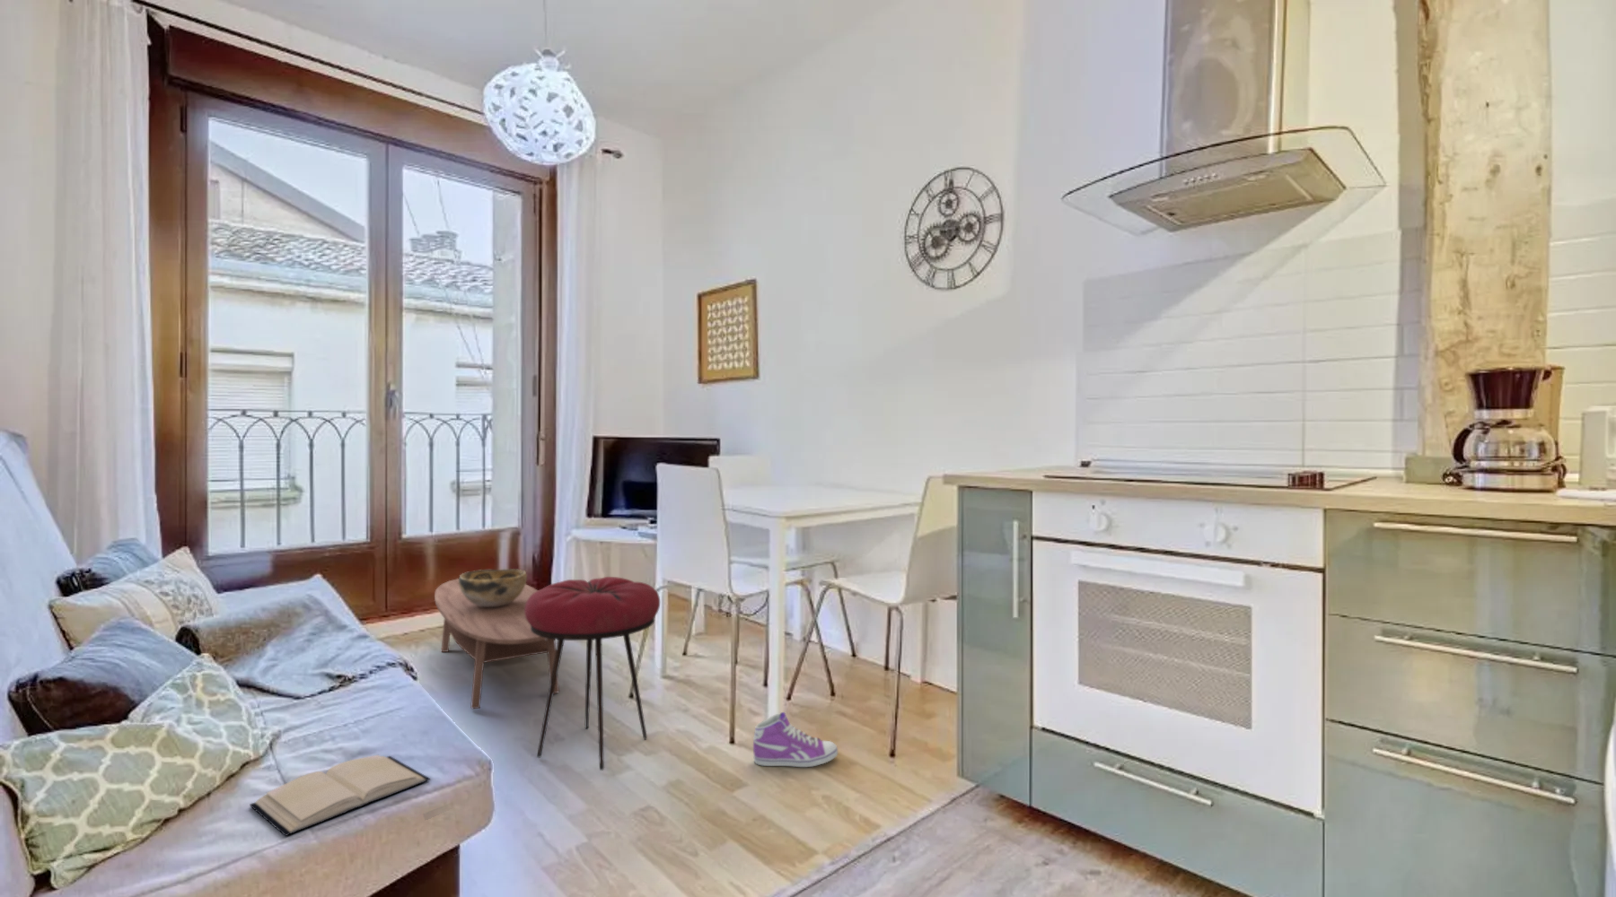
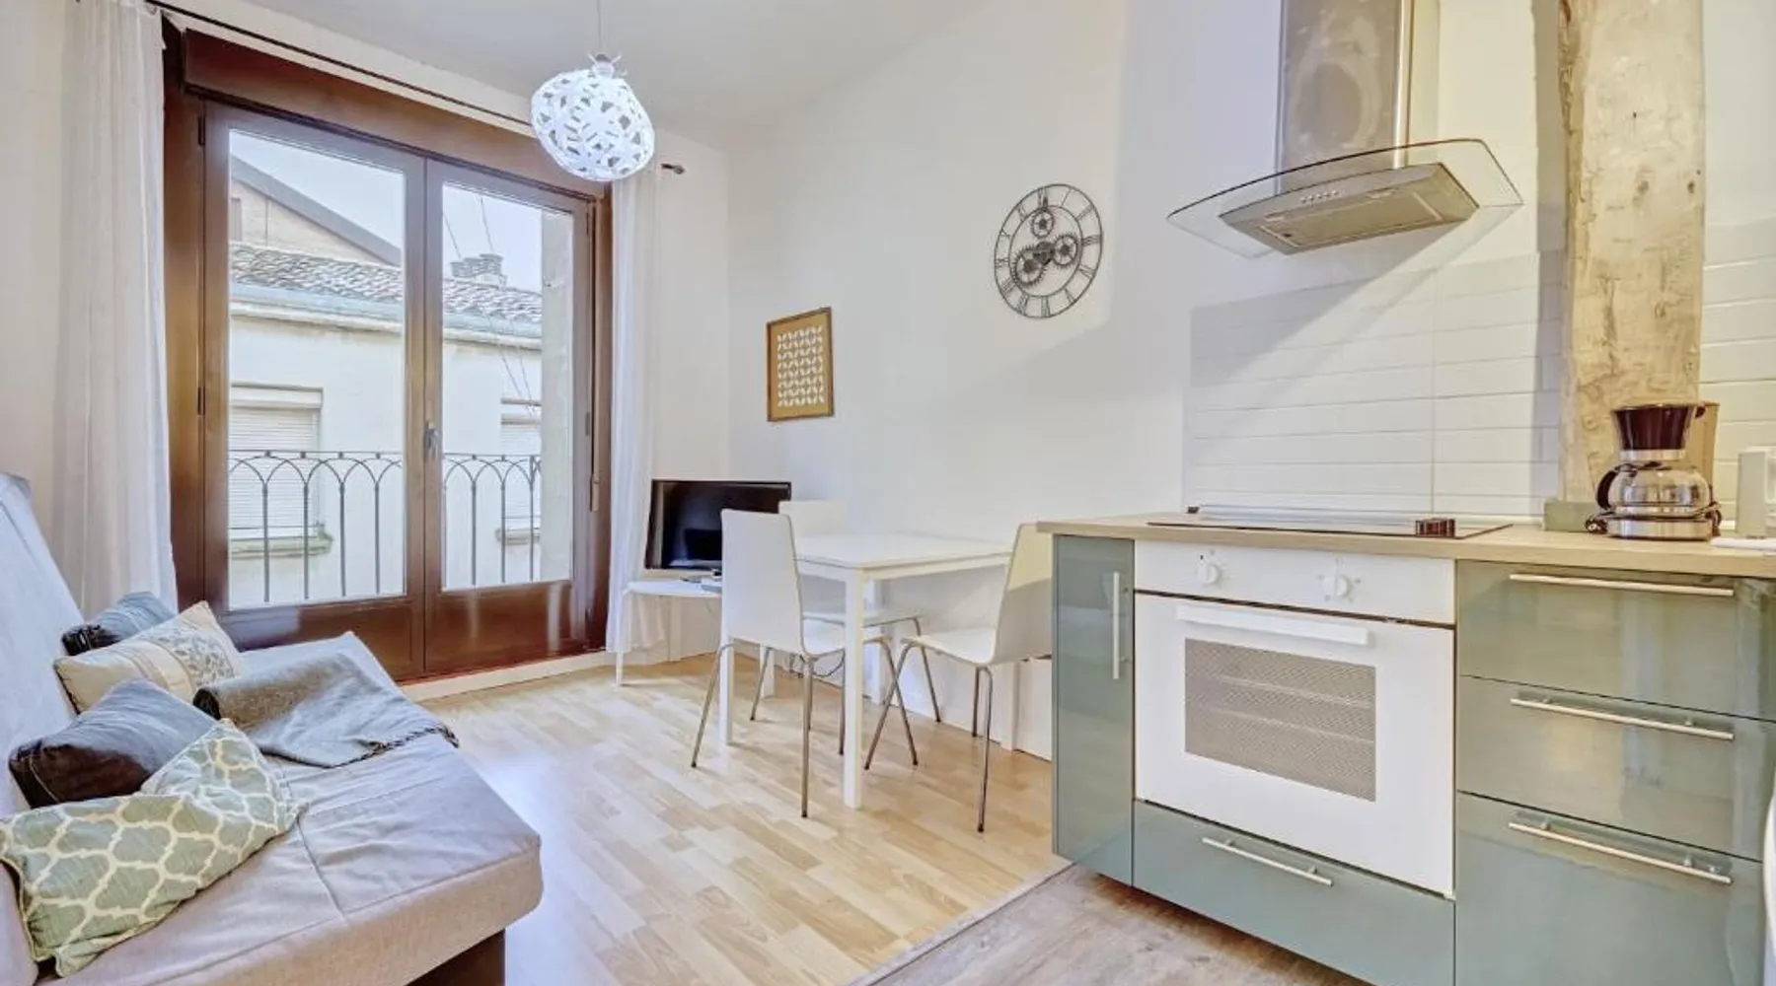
- stool [524,576,661,771]
- hardback book [249,754,431,837]
- sneaker [753,711,839,768]
- coffee table [433,578,560,709]
- decorative bowl [458,568,528,608]
